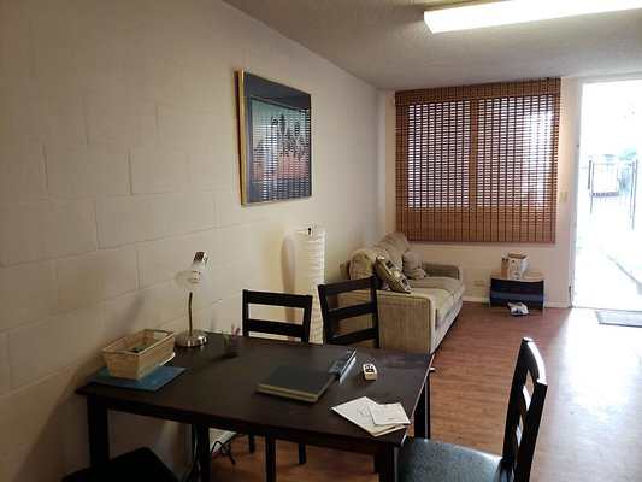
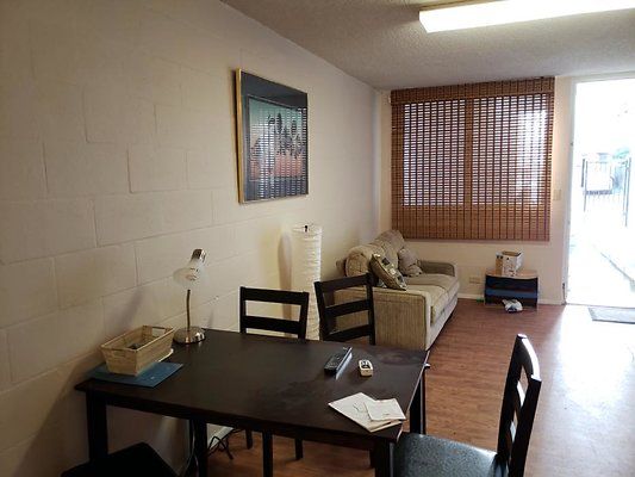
- pen holder [219,323,242,358]
- notepad [255,363,337,404]
